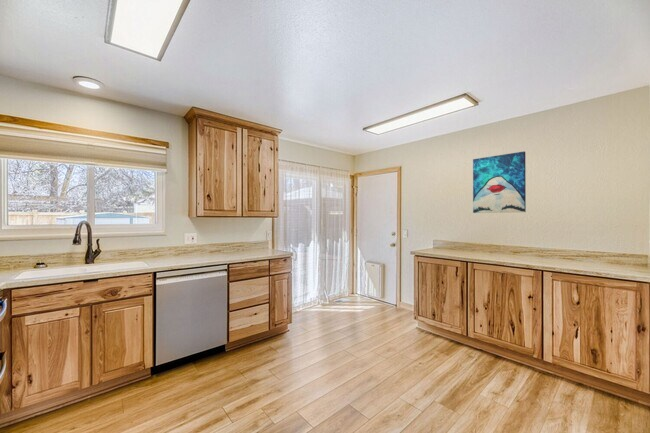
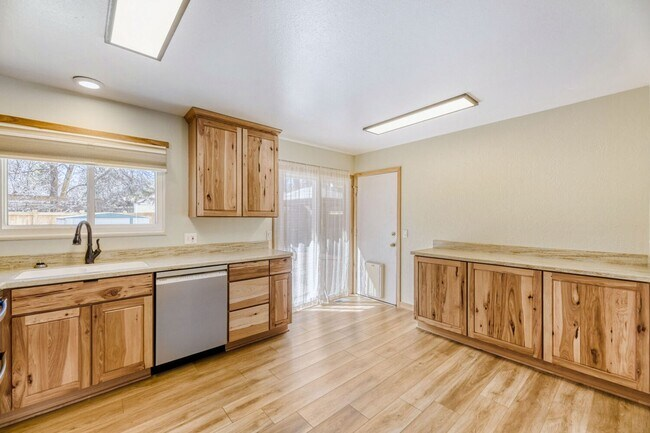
- wall art [472,150,527,214]
